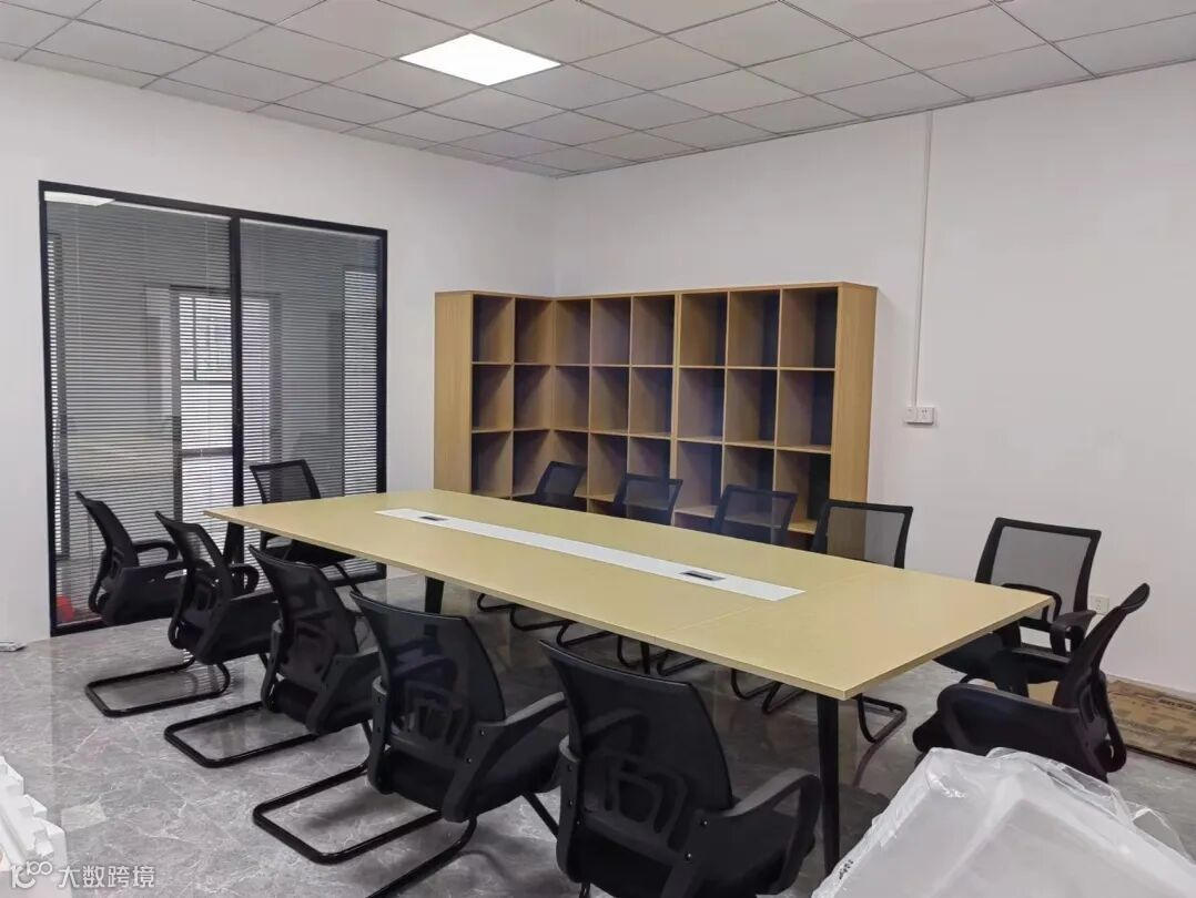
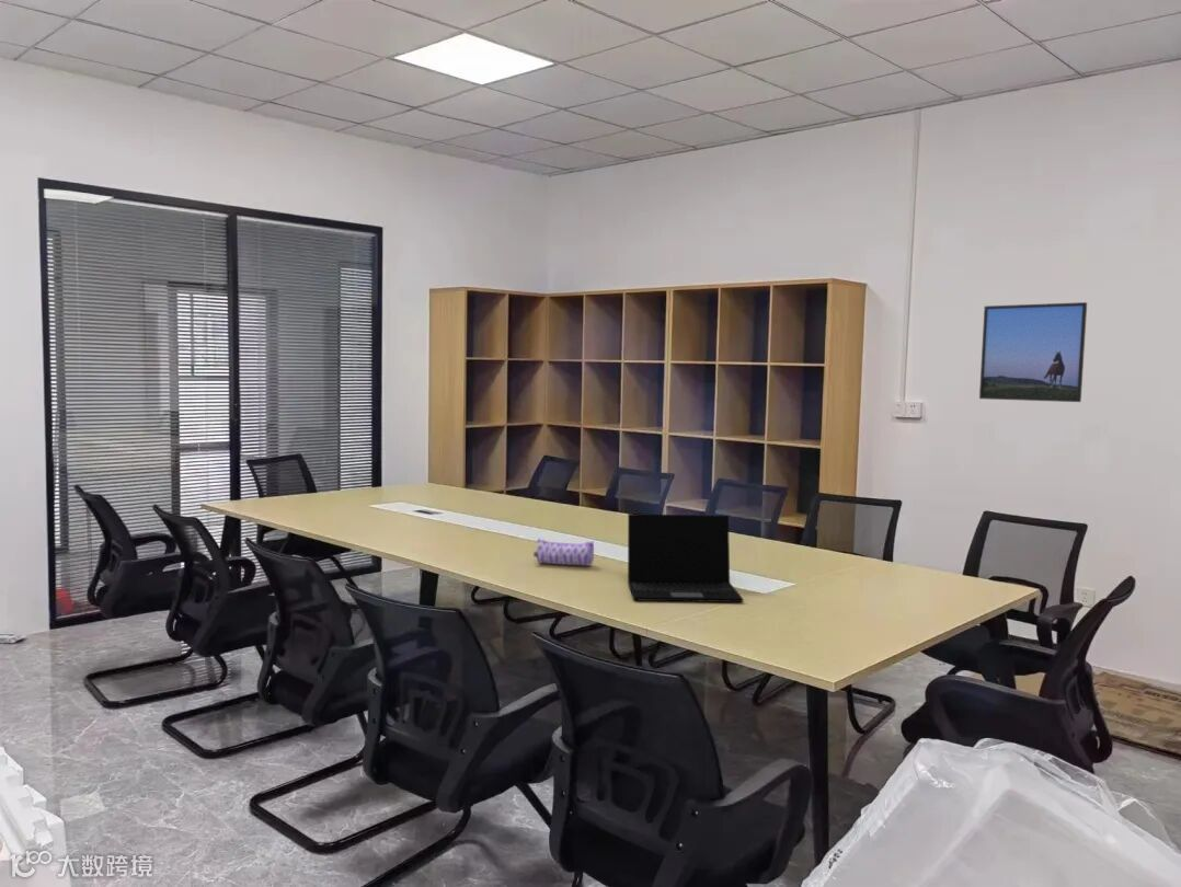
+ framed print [978,301,1088,403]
+ pencil case [532,537,595,567]
+ laptop [627,512,744,603]
